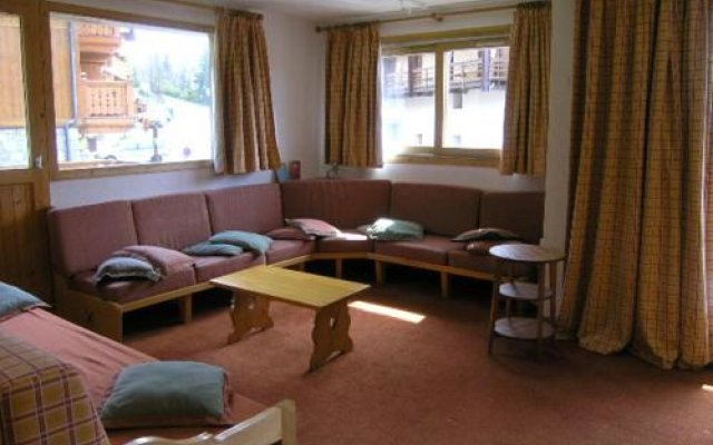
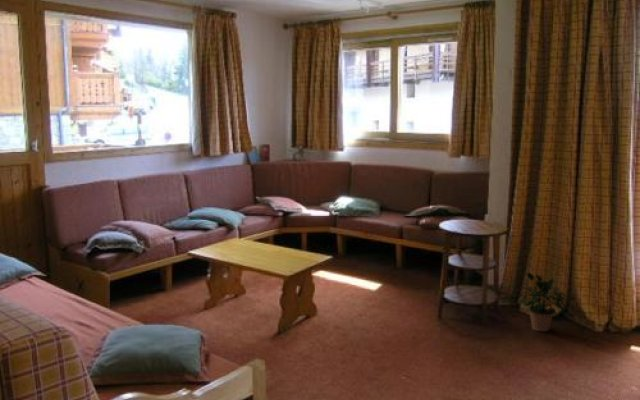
+ potted plant [512,272,577,332]
